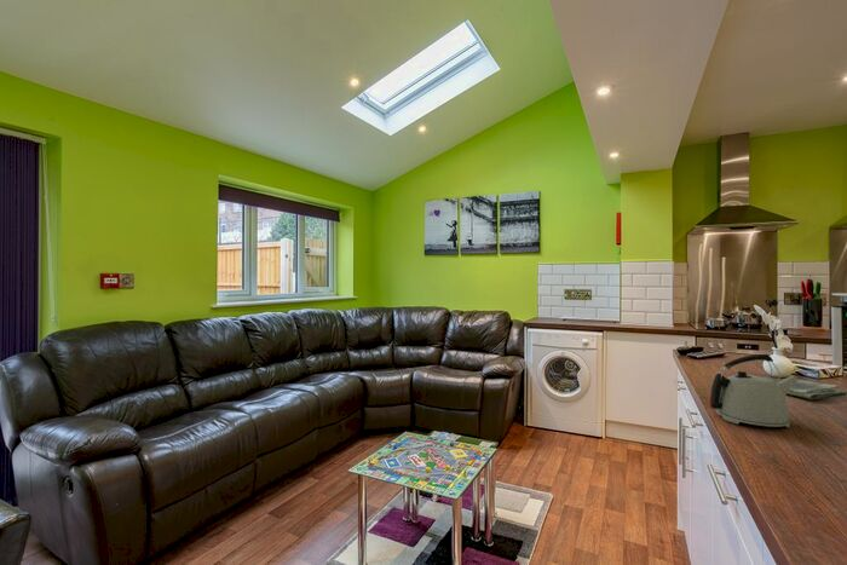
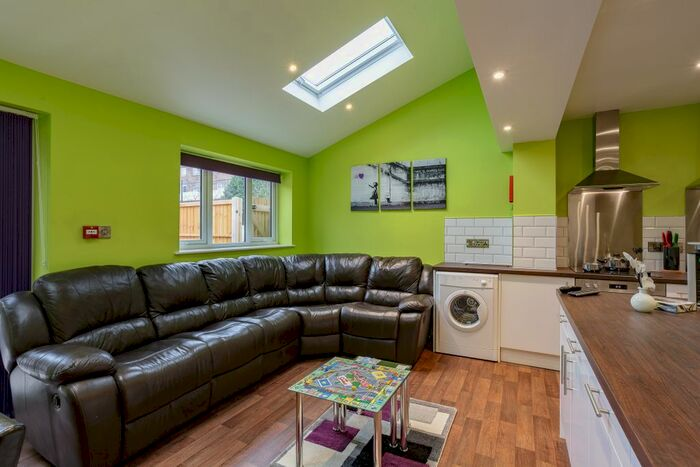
- kettle [709,353,800,428]
- dish towel [772,377,847,400]
